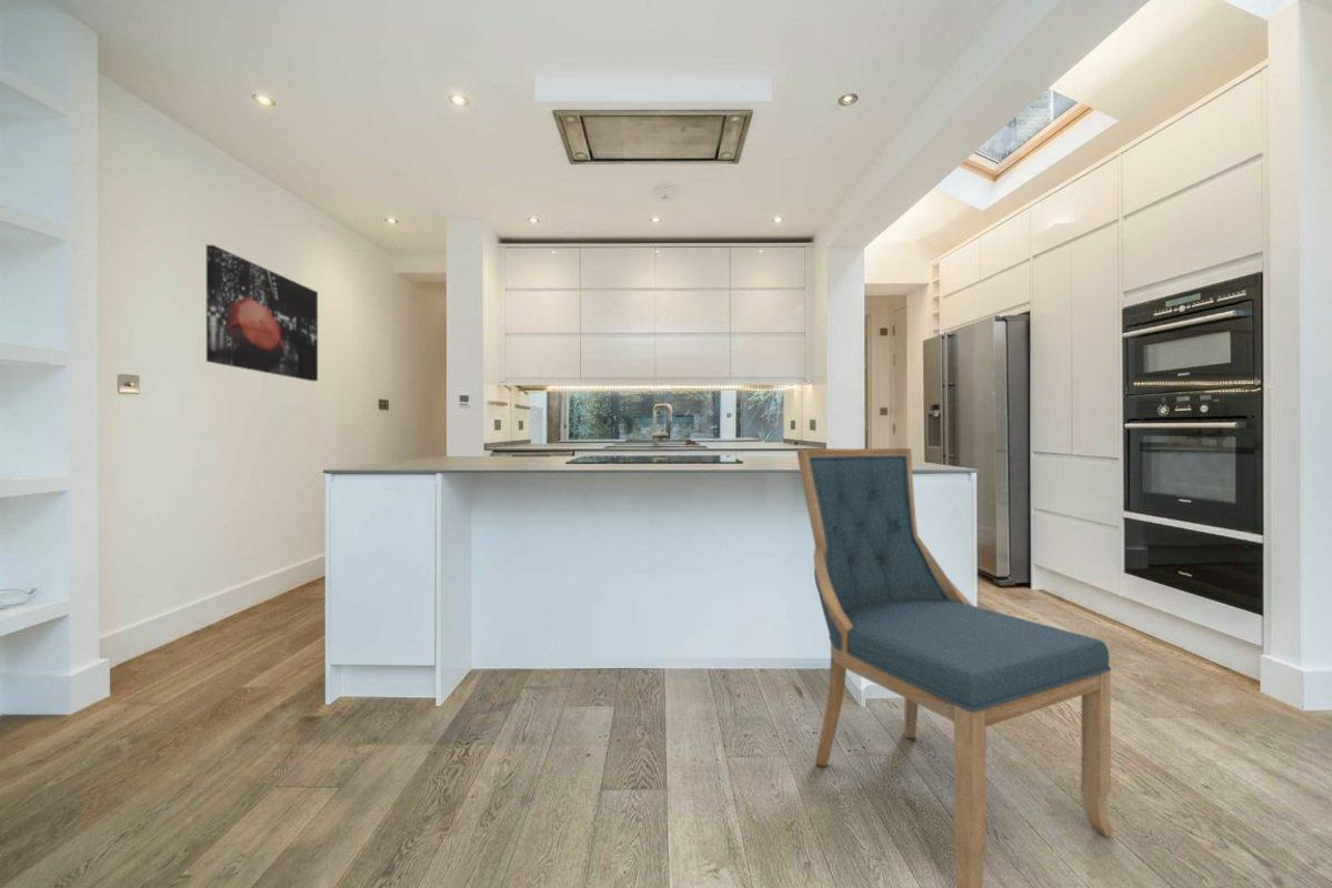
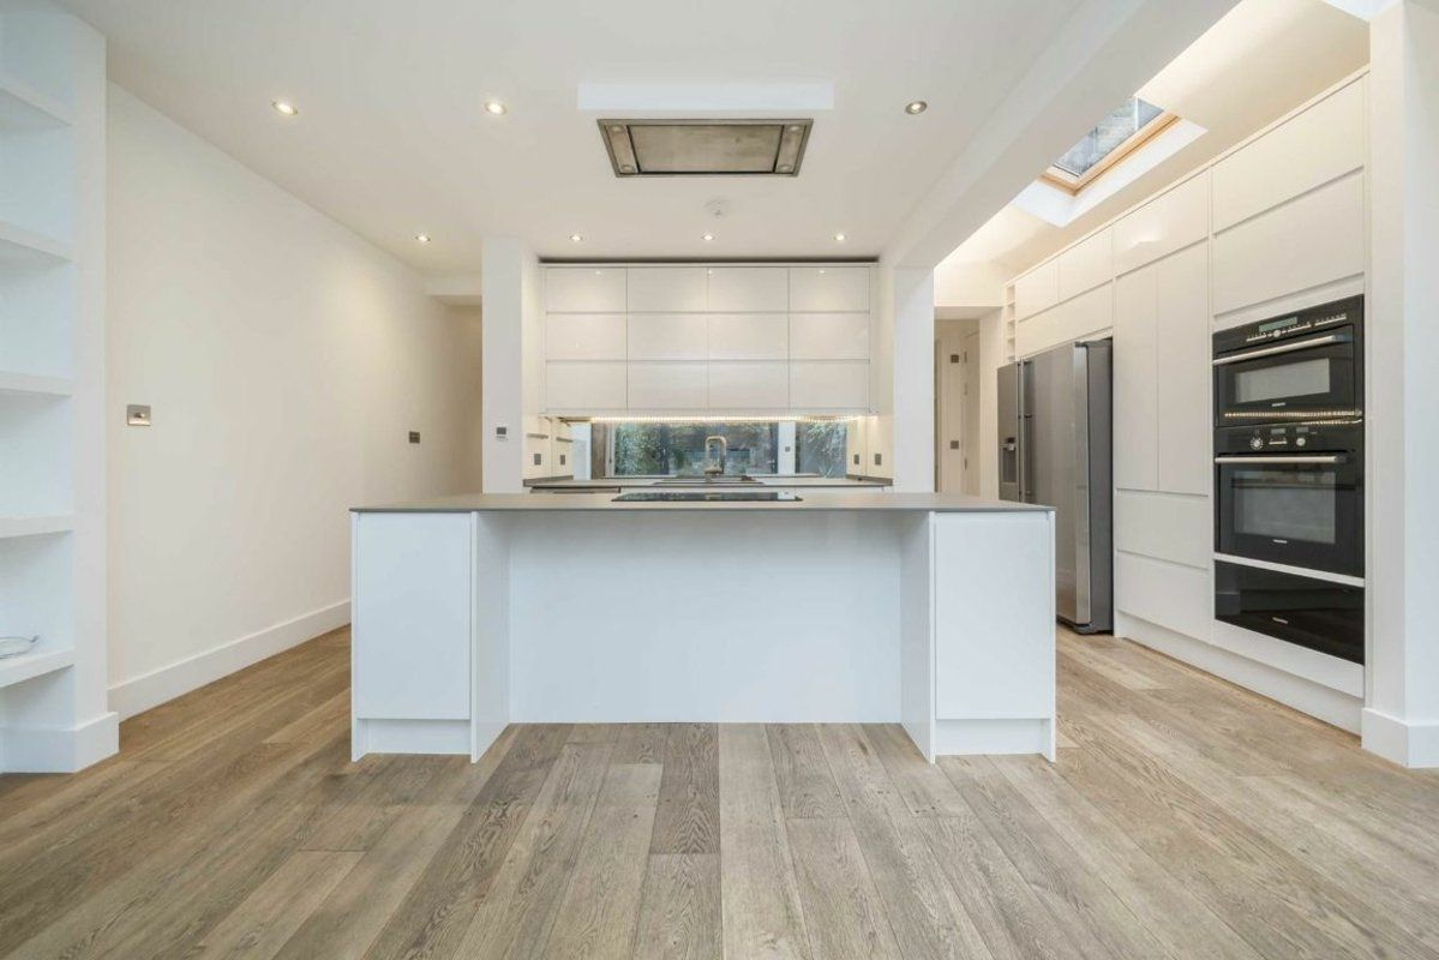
- wall art [206,244,319,382]
- chair [795,447,1115,888]
